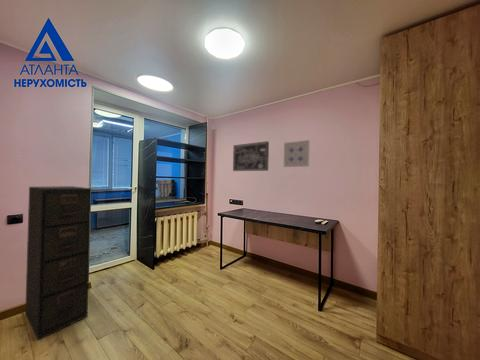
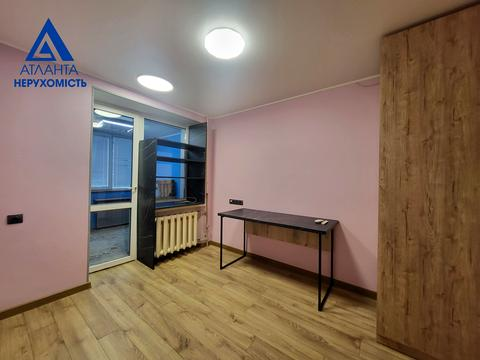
- filing cabinet [24,185,92,341]
- wall art [232,140,270,172]
- wall art [283,139,310,168]
